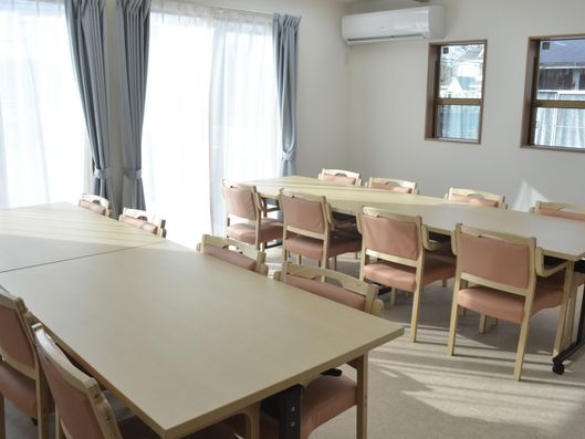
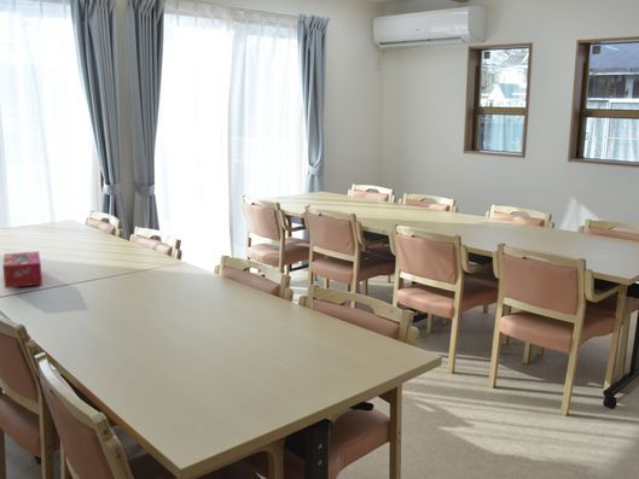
+ tissue box [1,250,43,290]
